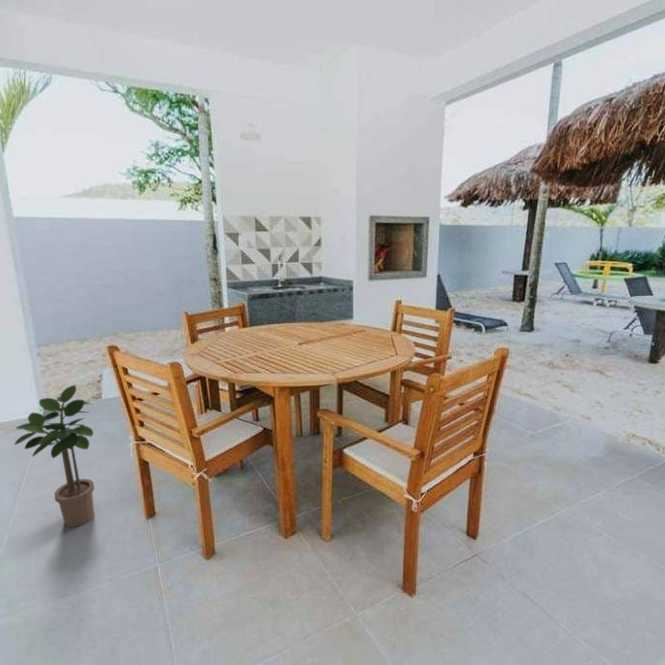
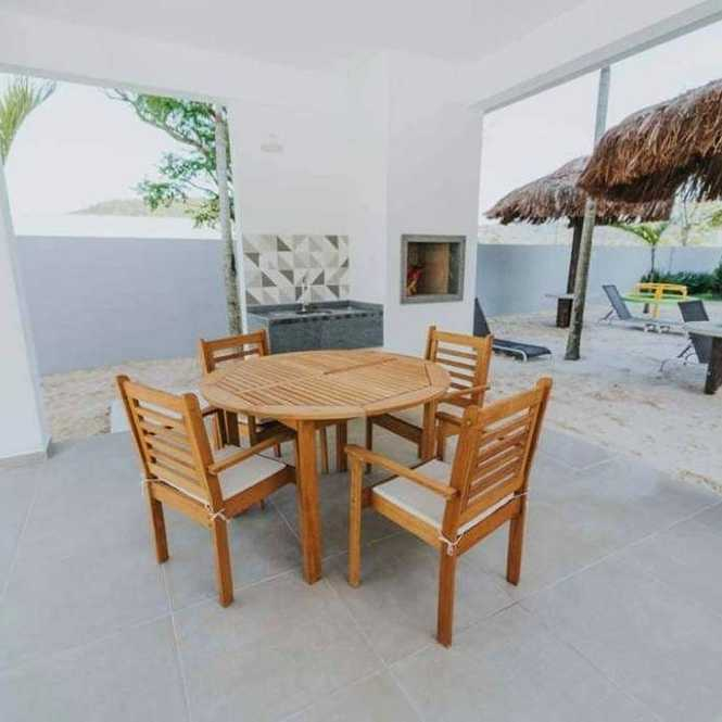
- potted plant [13,384,95,528]
